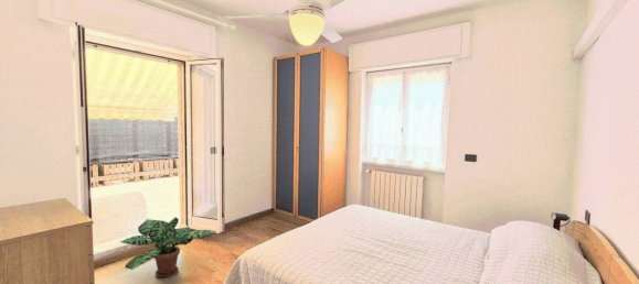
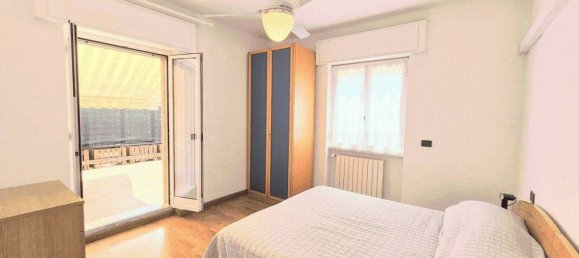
- potted plant [119,216,217,278]
